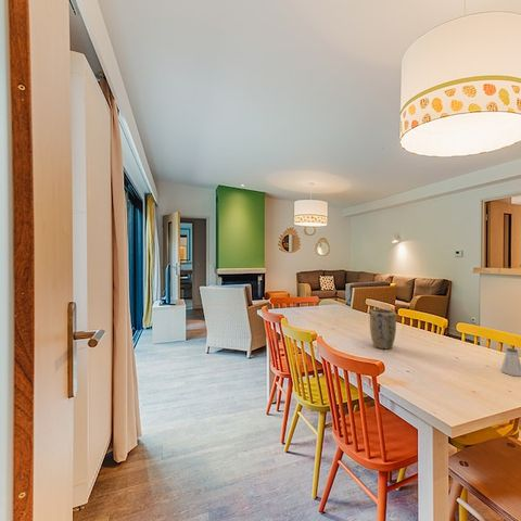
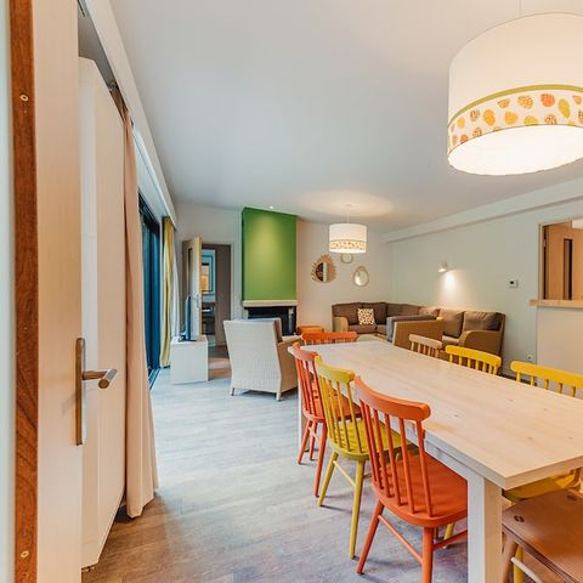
- plant pot [369,308,397,350]
- saltshaker [500,347,521,377]
